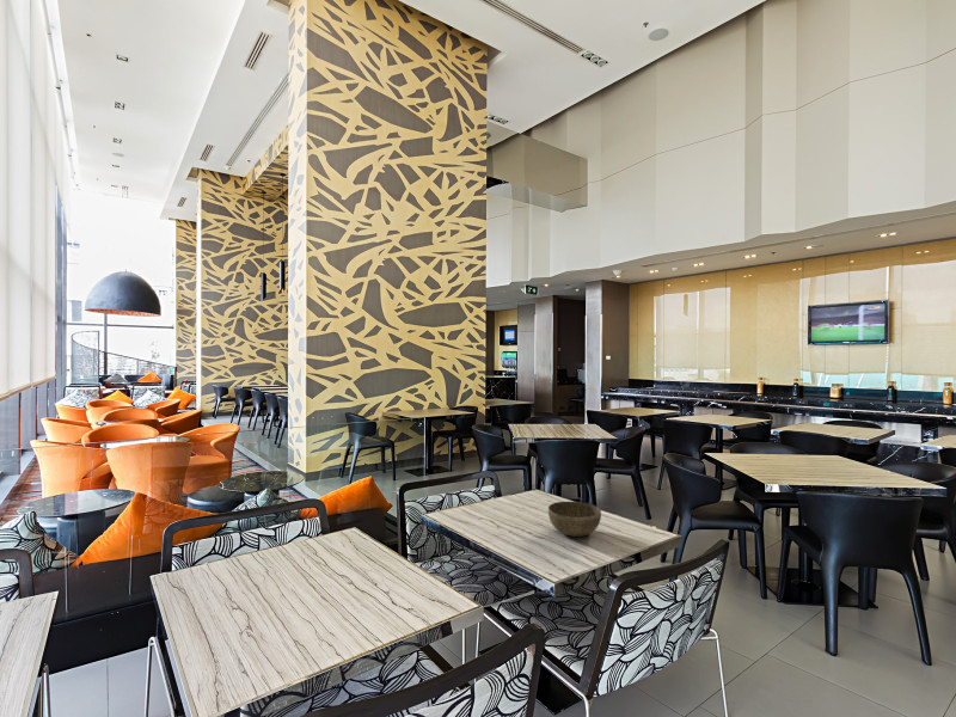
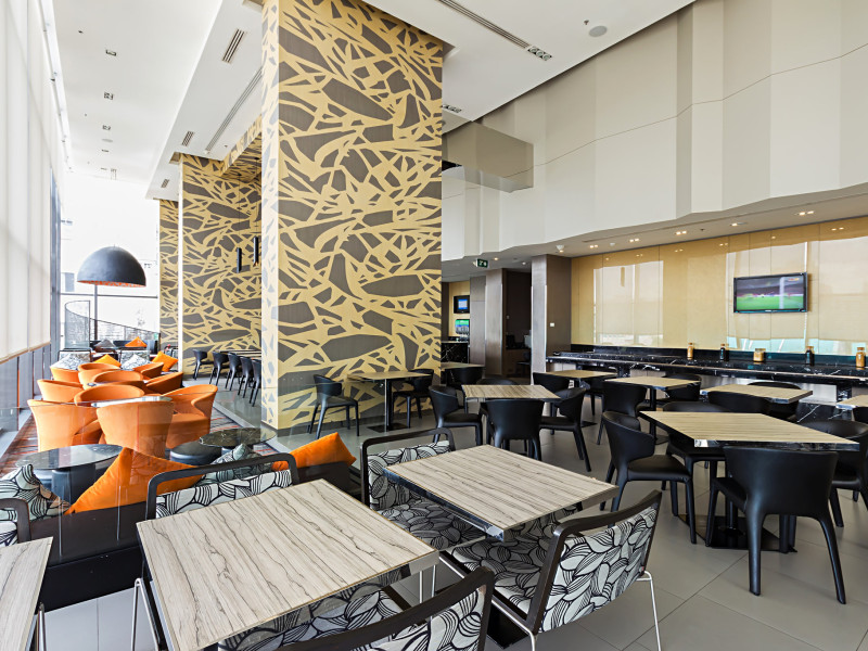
- bowl [547,501,602,538]
